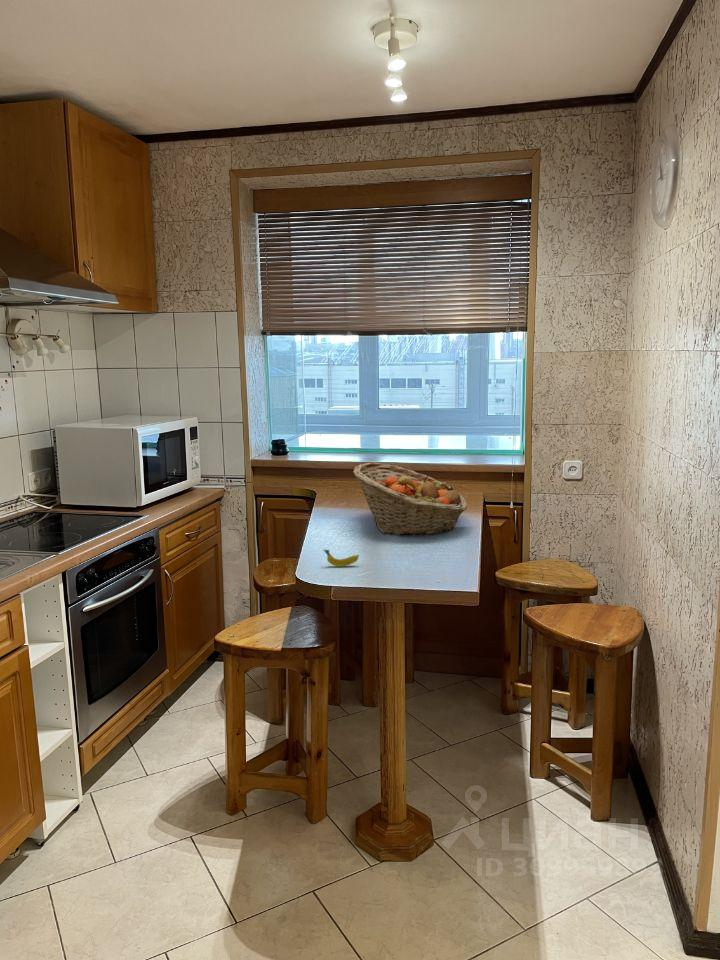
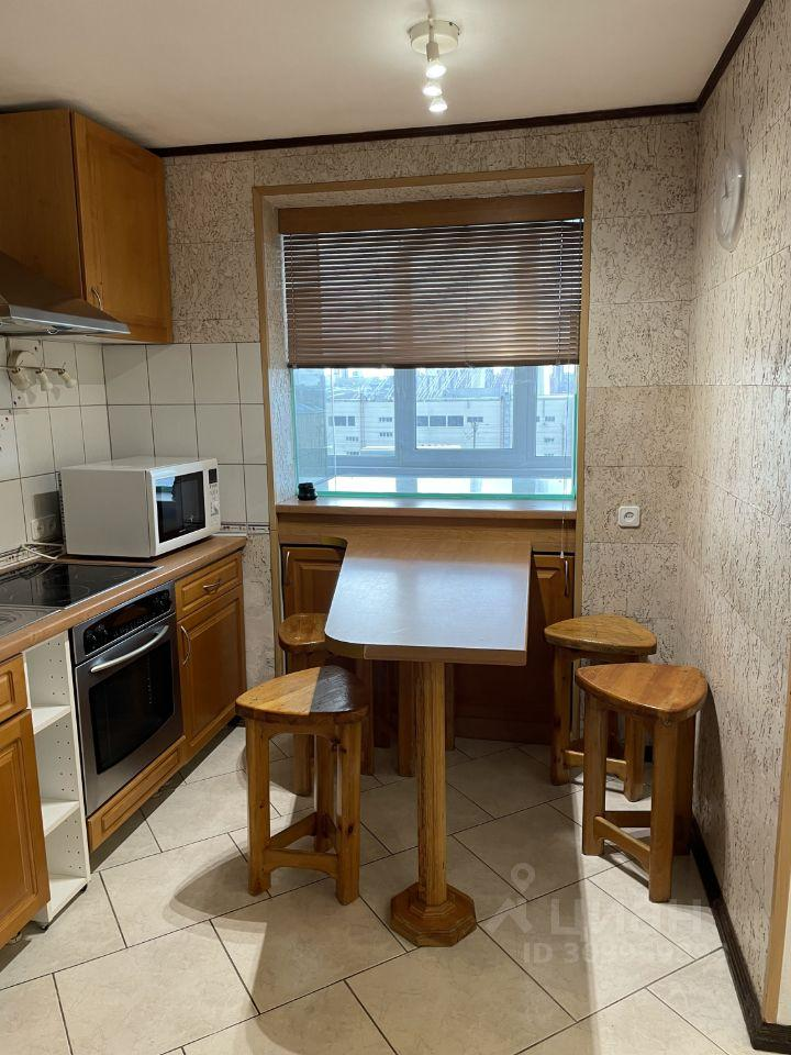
- fruit [322,548,360,567]
- fruit basket [352,462,468,537]
